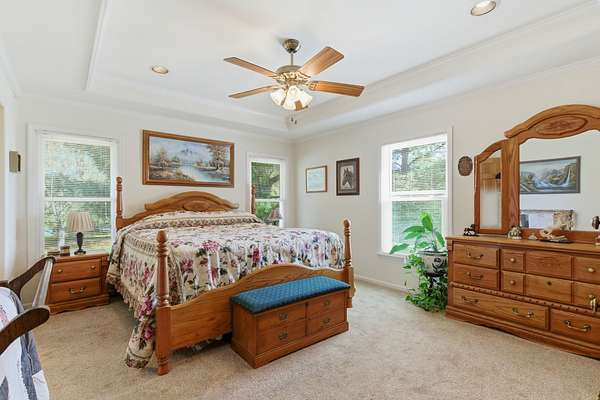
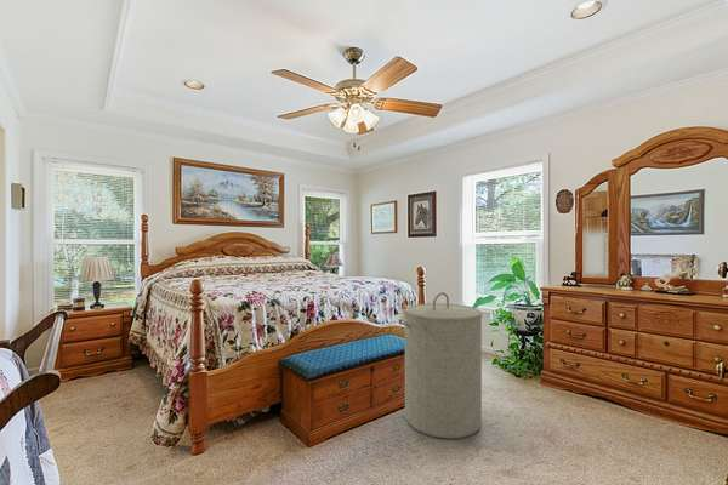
+ laundry hamper [403,291,483,440]
